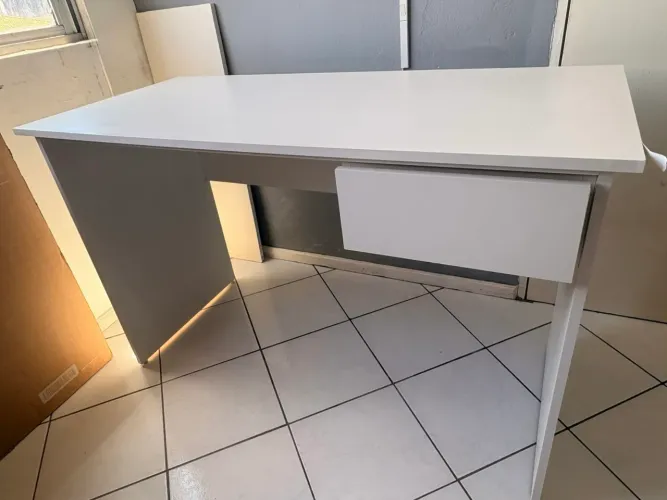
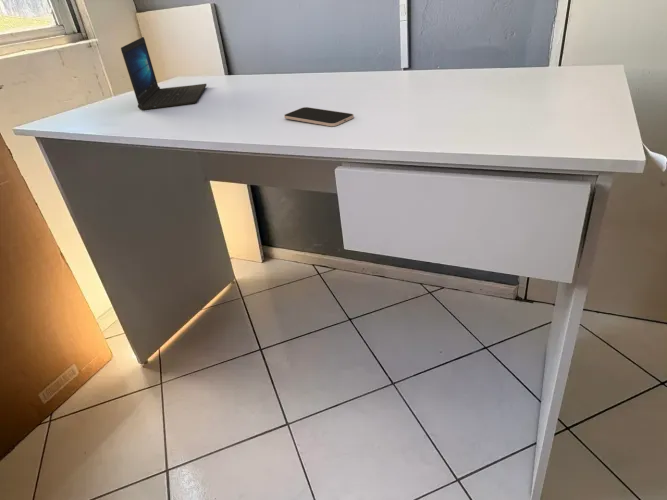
+ smartphone [283,106,355,127]
+ laptop [120,36,208,111]
